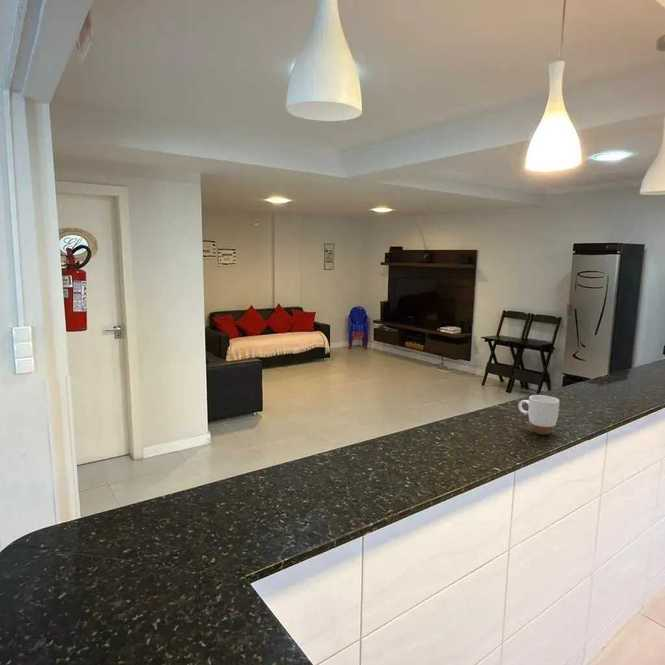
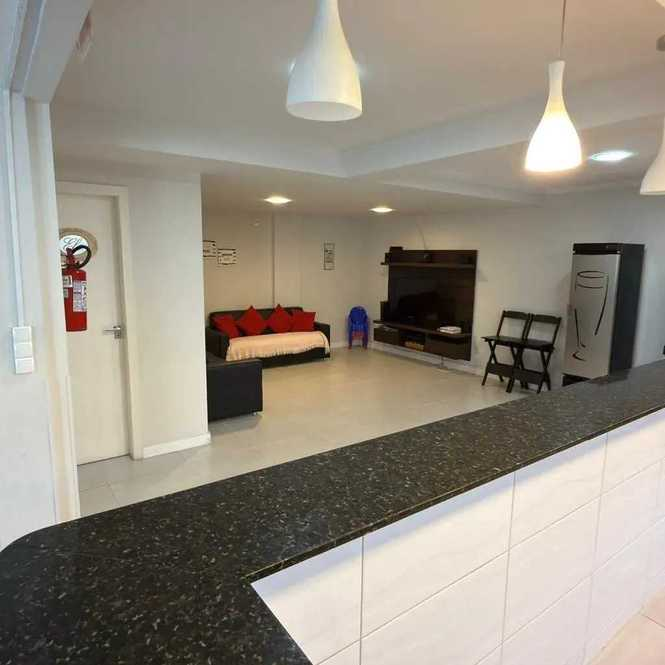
- mug [517,394,560,436]
